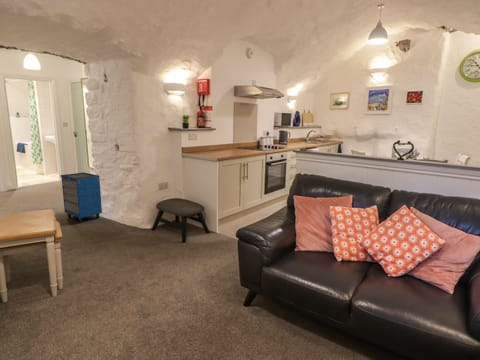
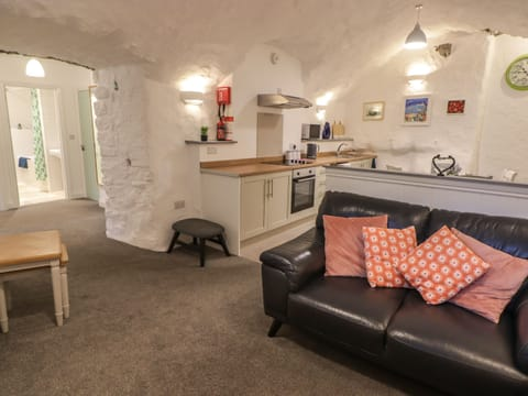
- cabinet [59,171,103,223]
